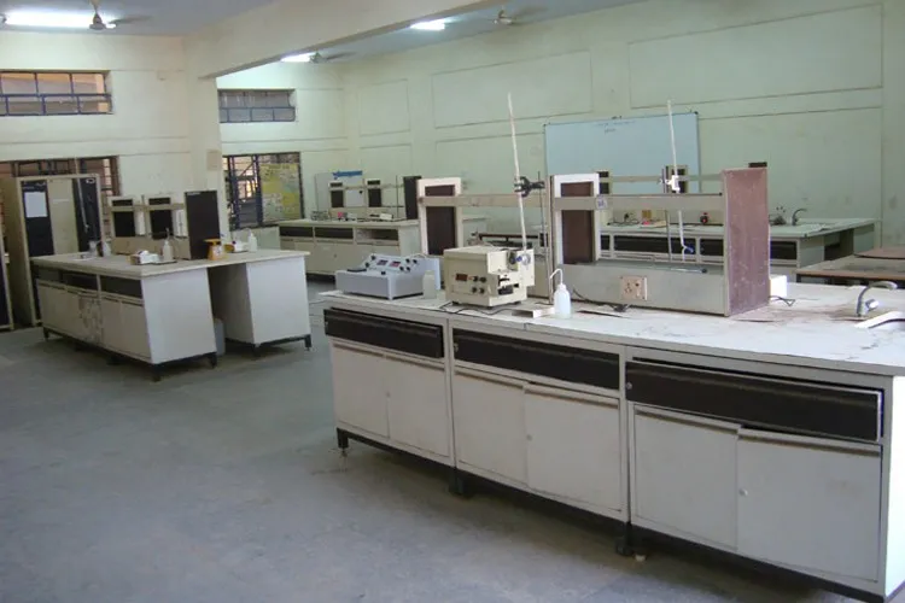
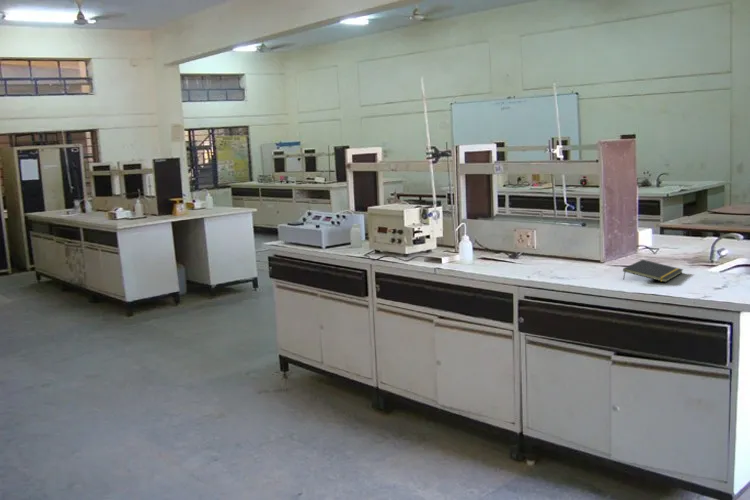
+ notepad [622,259,684,283]
